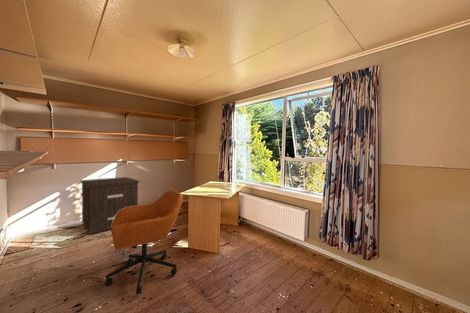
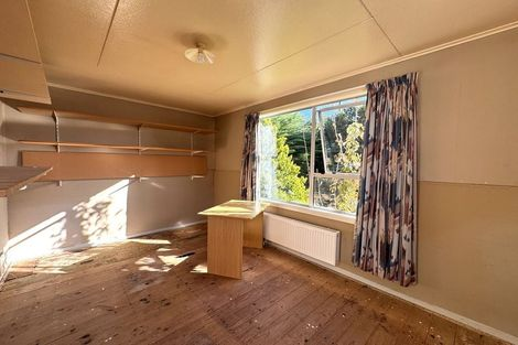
- nightstand [80,176,140,235]
- office chair [104,190,184,295]
